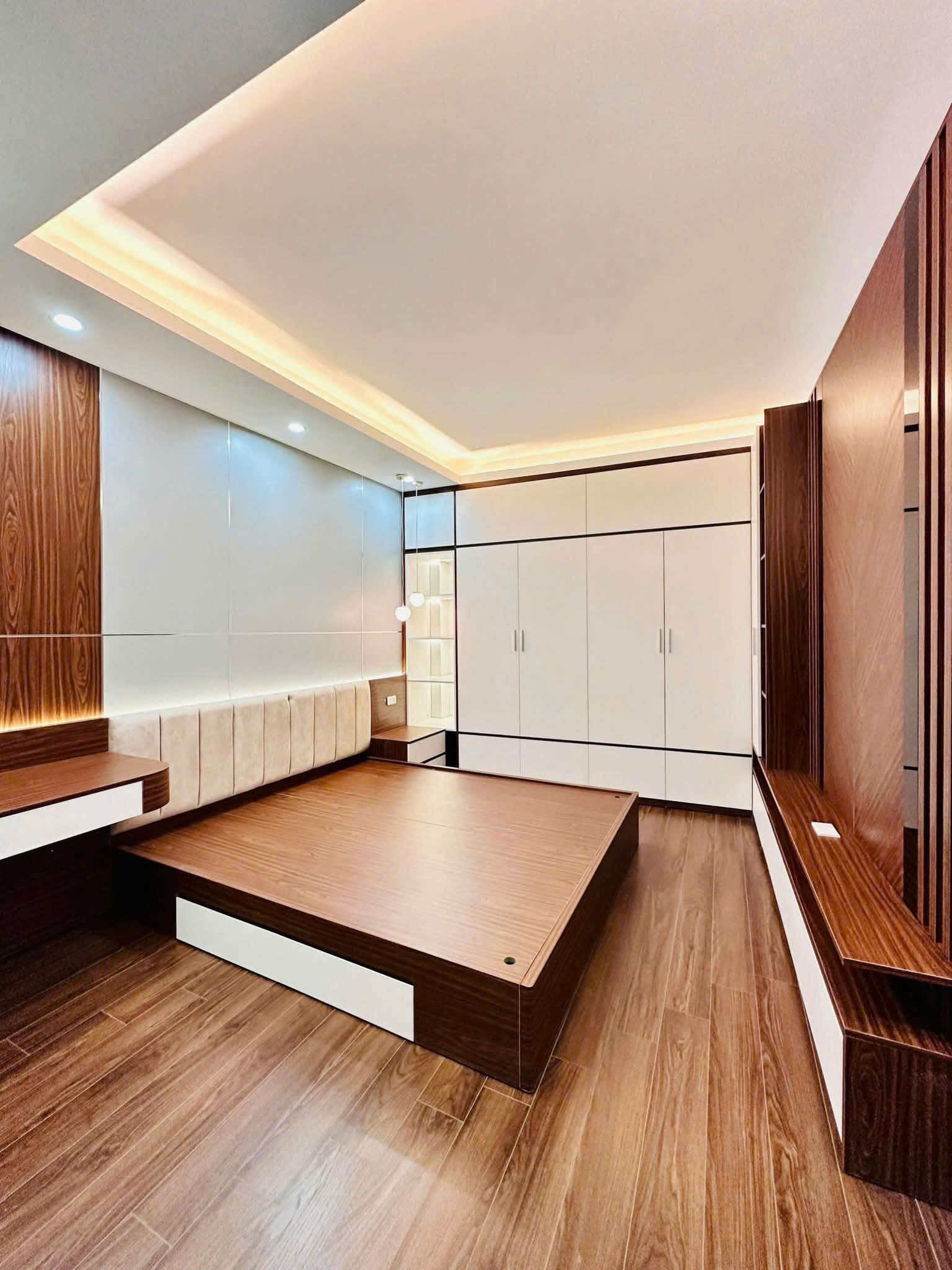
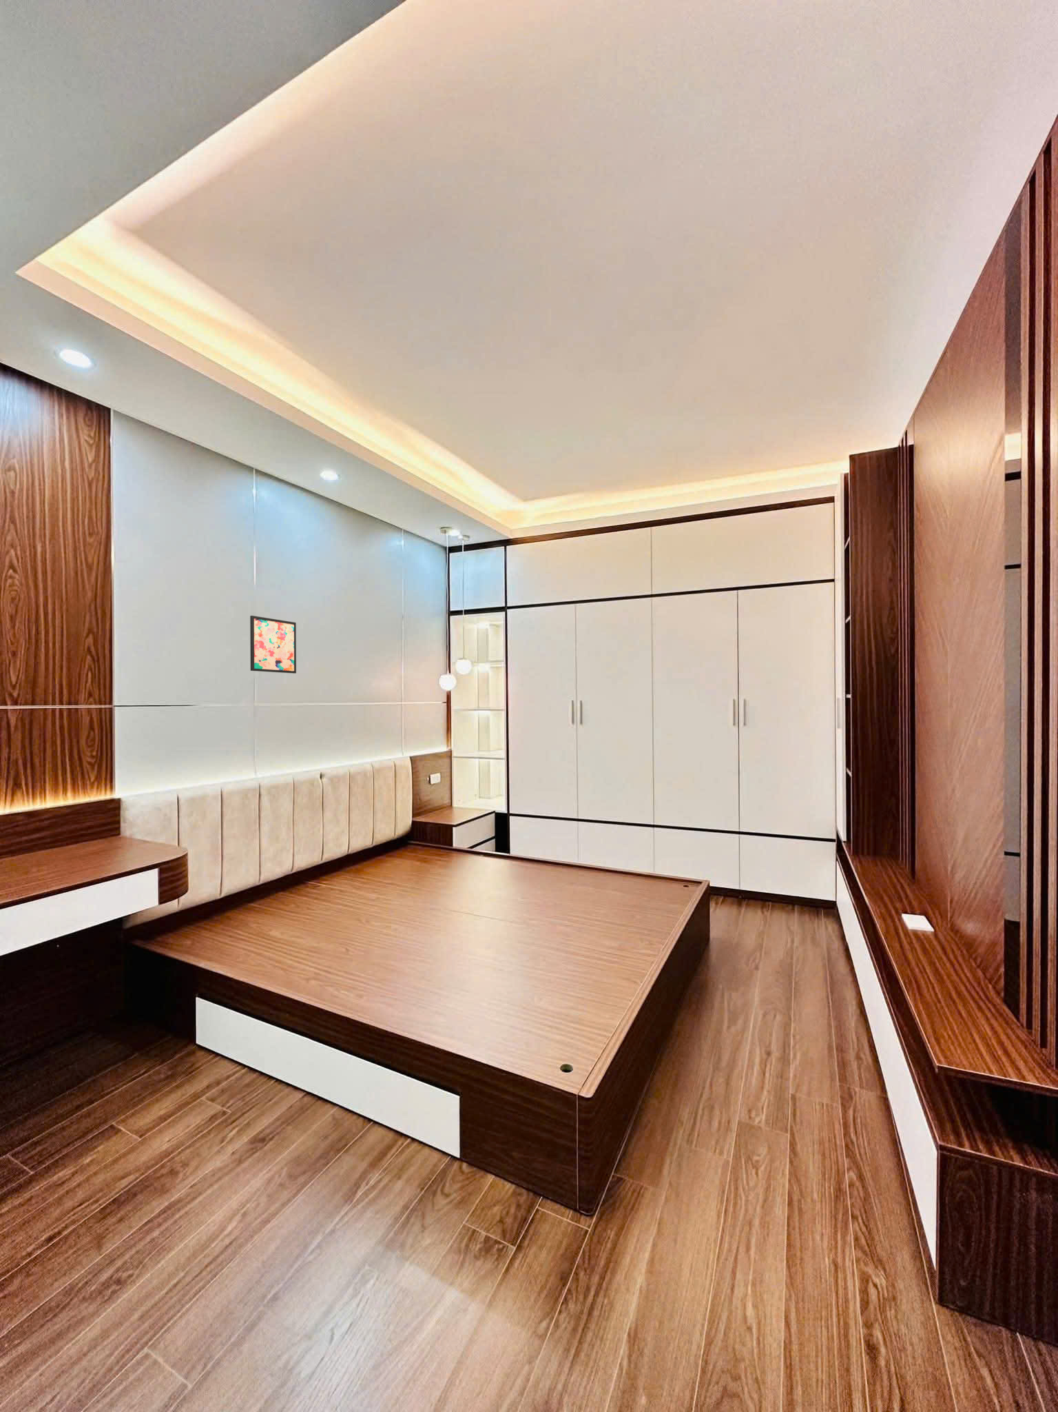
+ wall art [249,615,297,674]
